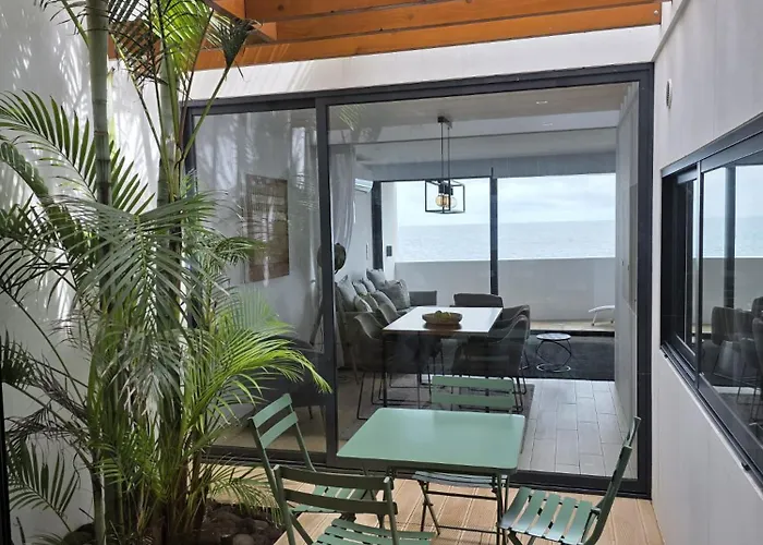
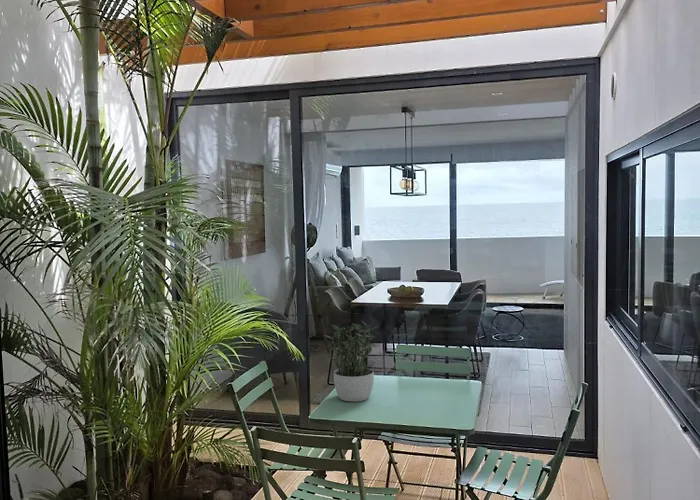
+ potted plant [323,320,381,403]
